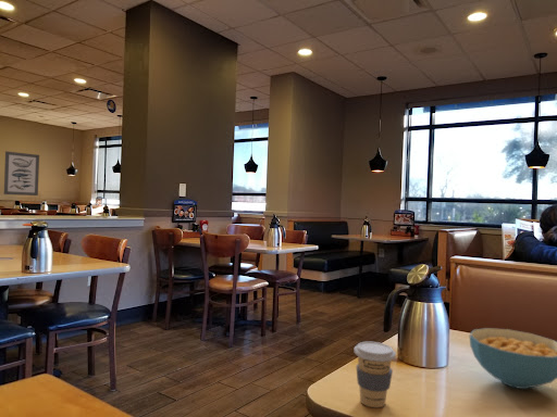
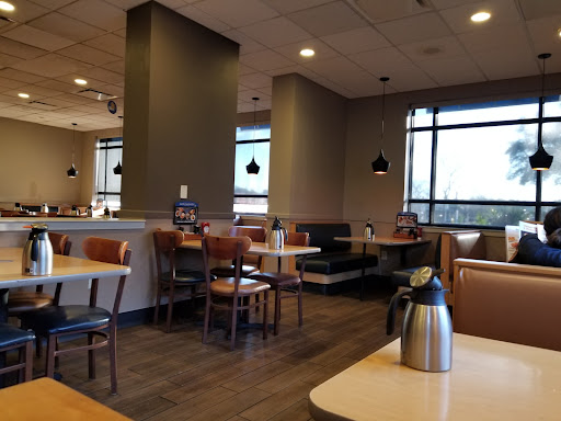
- coffee cup [354,341,397,408]
- cereal bowl [468,327,557,390]
- wall art [3,150,40,197]
